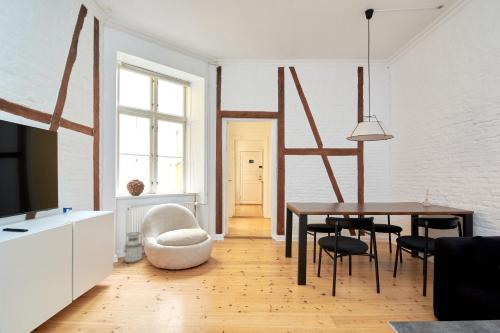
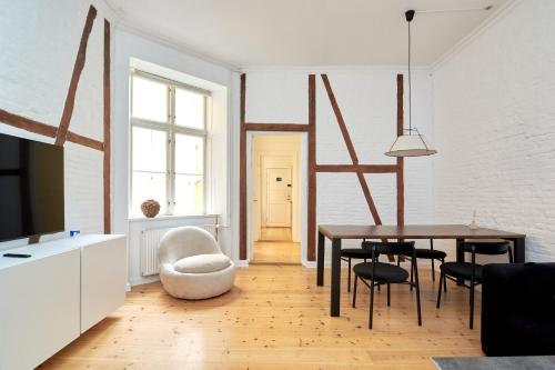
- planter [122,231,144,263]
